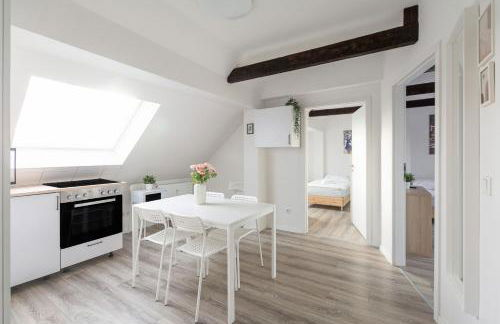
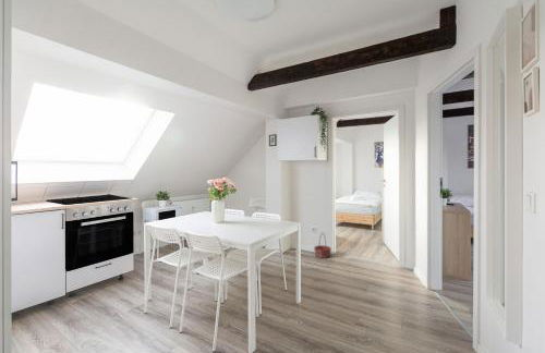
+ basket [313,232,332,259]
